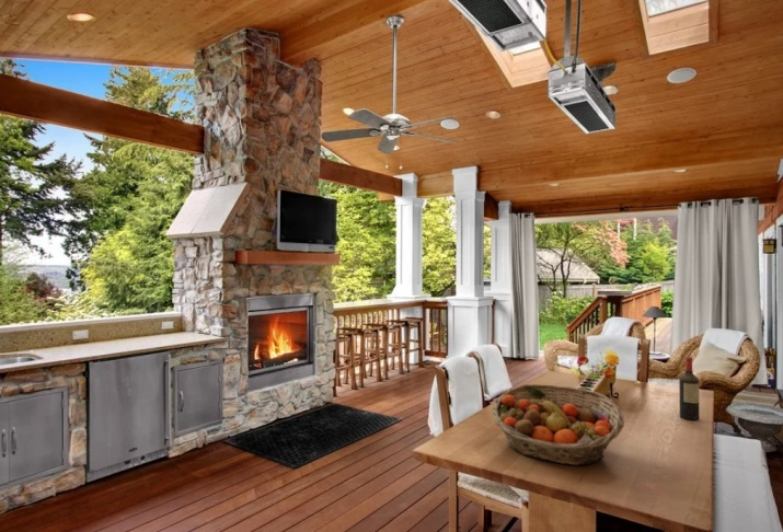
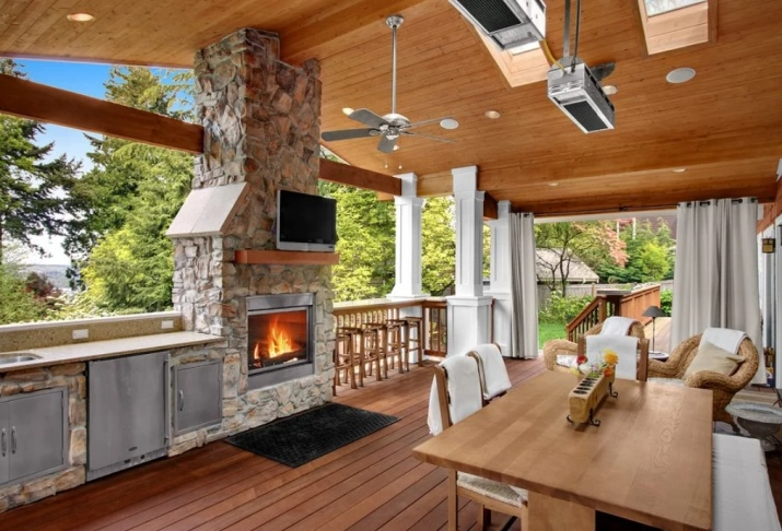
- fruit basket [491,383,625,466]
- wine bottle [678,356,701,421]
